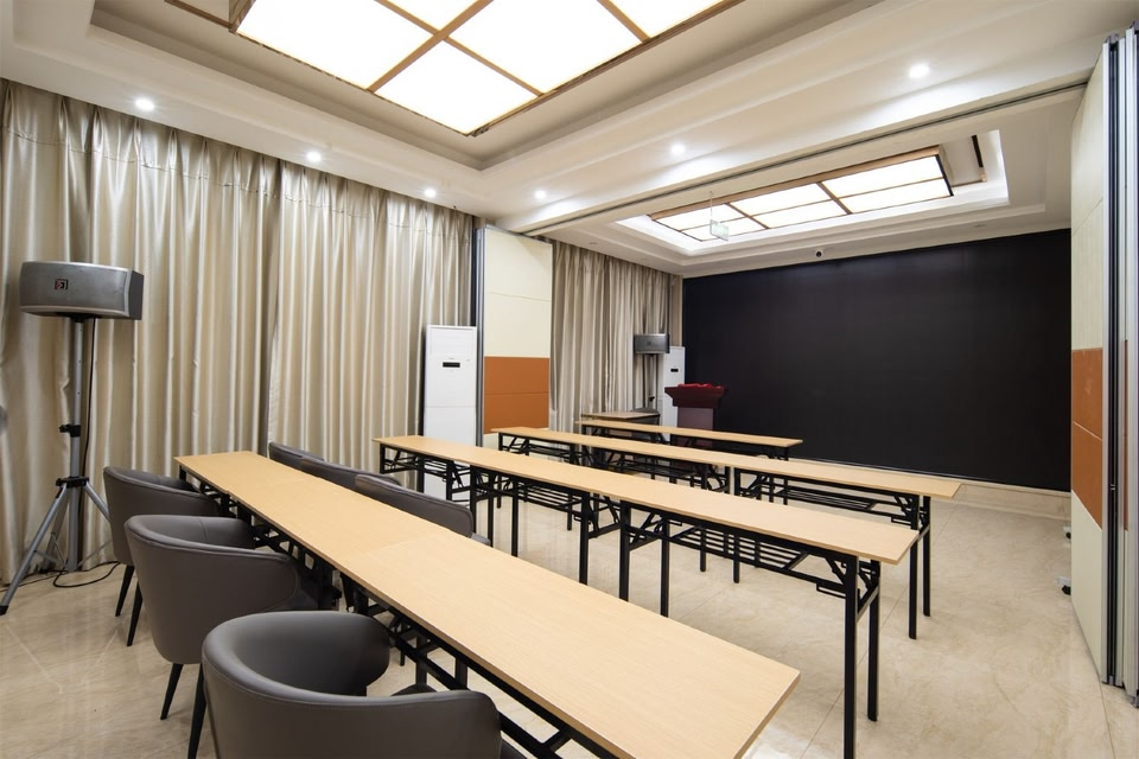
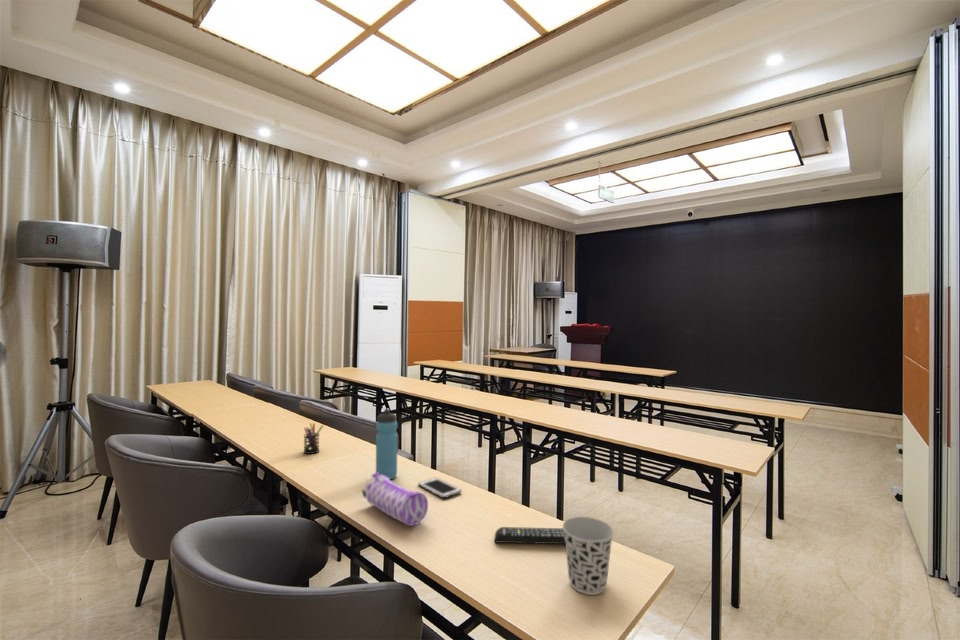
+ remote control [494,526,565,545]
+ water bottle [375,408,398,480]
+ cup [562,516,615,596]
+ cell phone [417,477,462,499]
+ pen holder [303,422,324,455]
+ pencil case [361,472,429,527]
